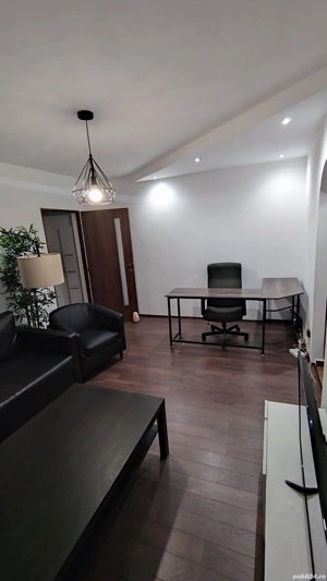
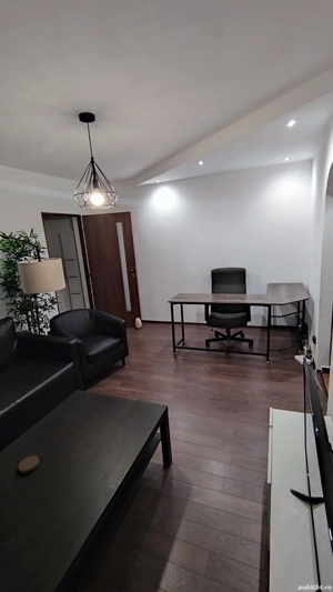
+ coaster [18,454,40,474]
